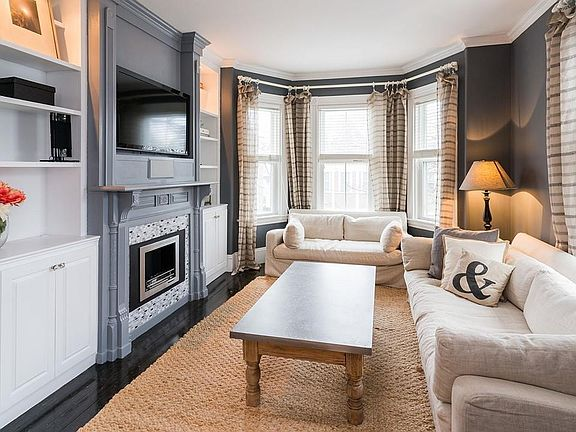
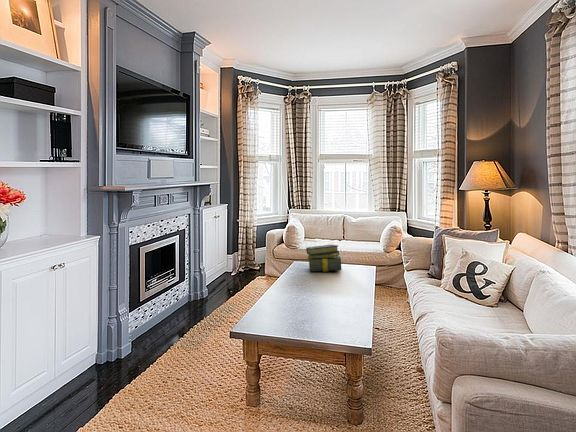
+ stack of books [305,244,342,273]
